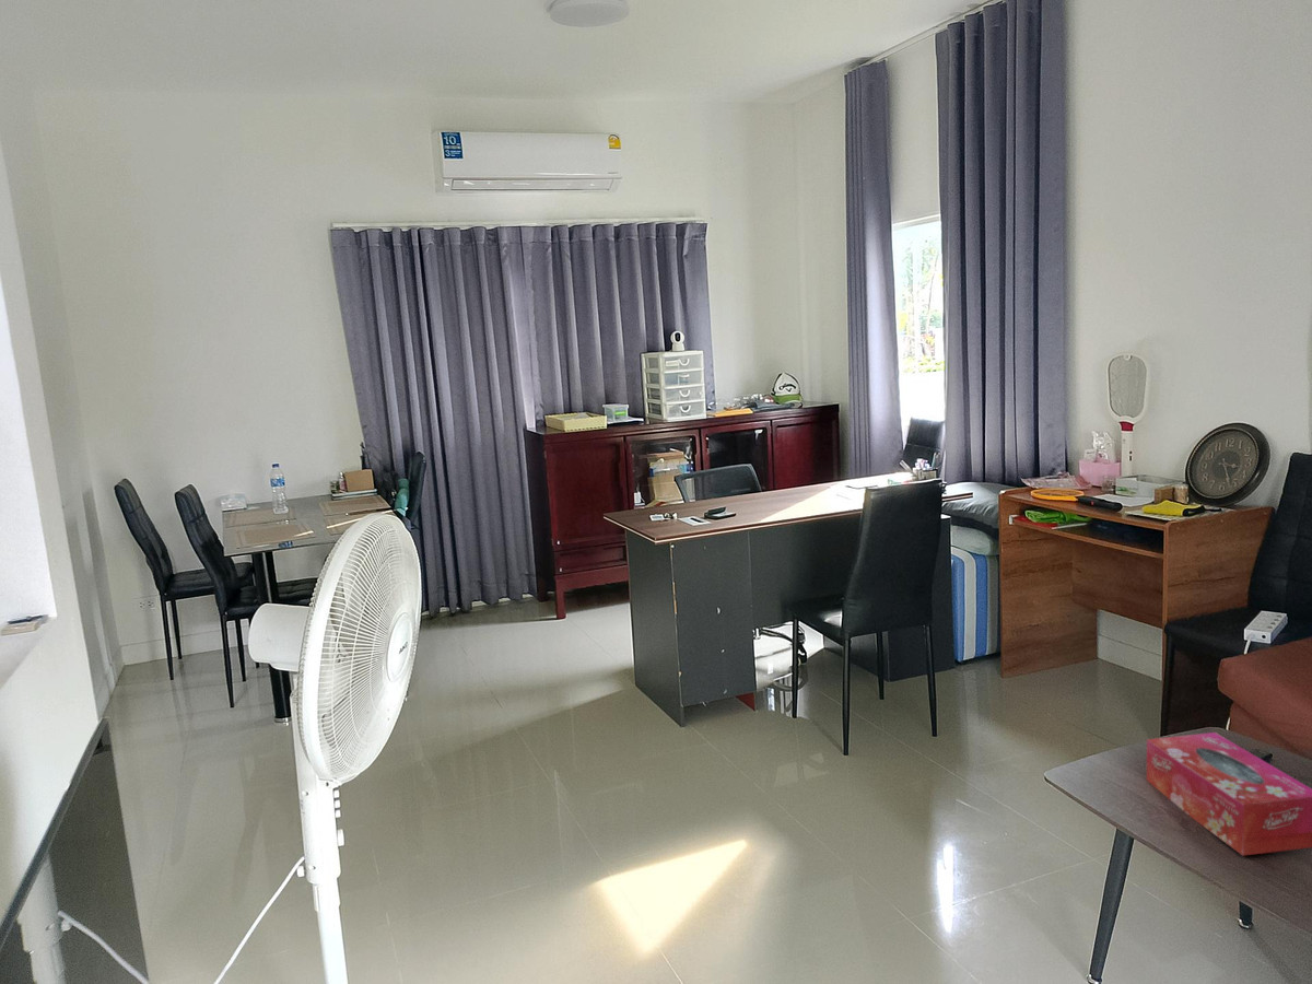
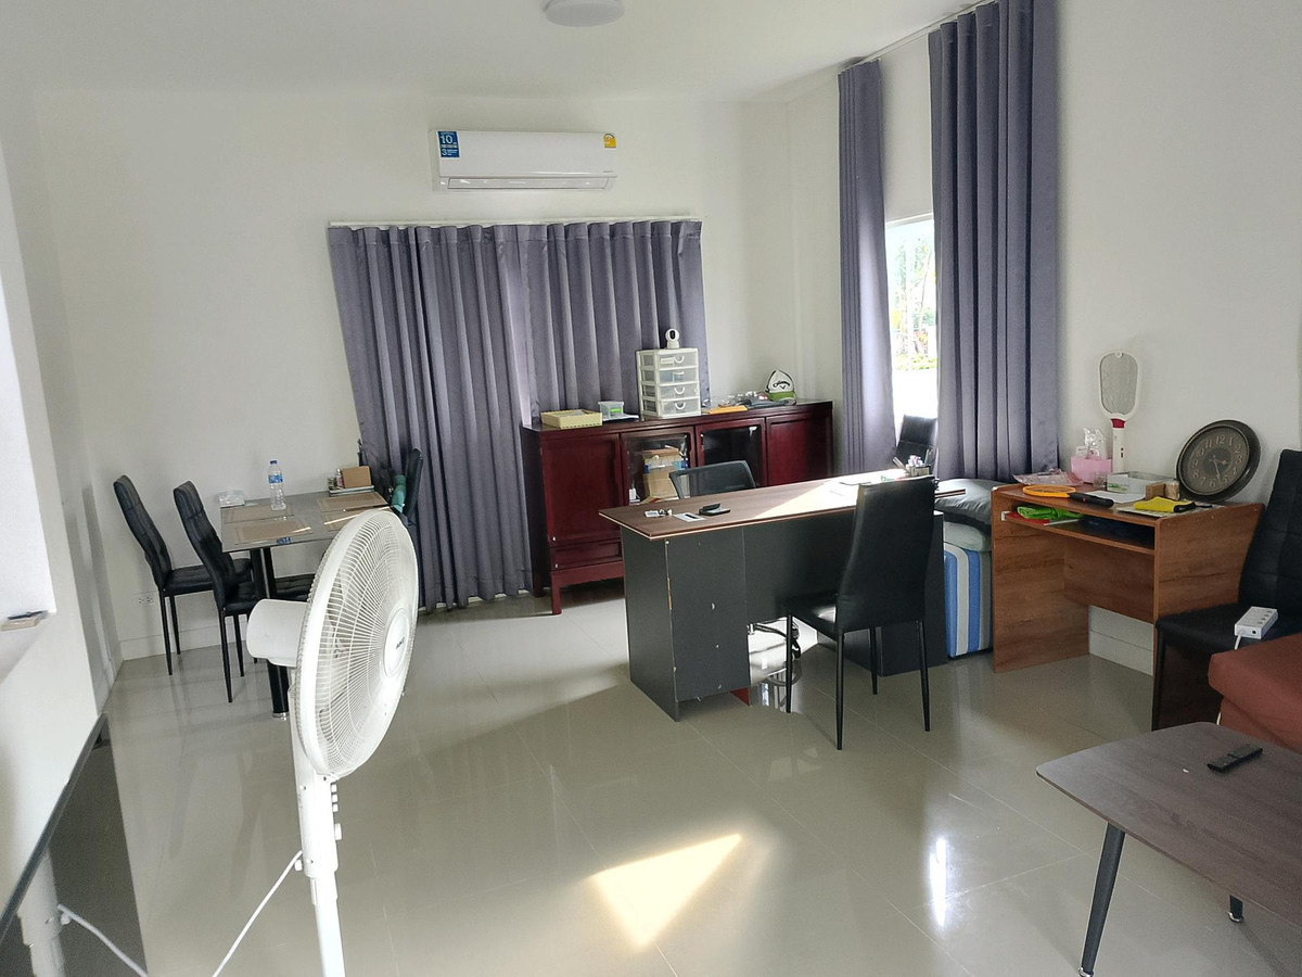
- tissue box [1146,731,1312,857]
